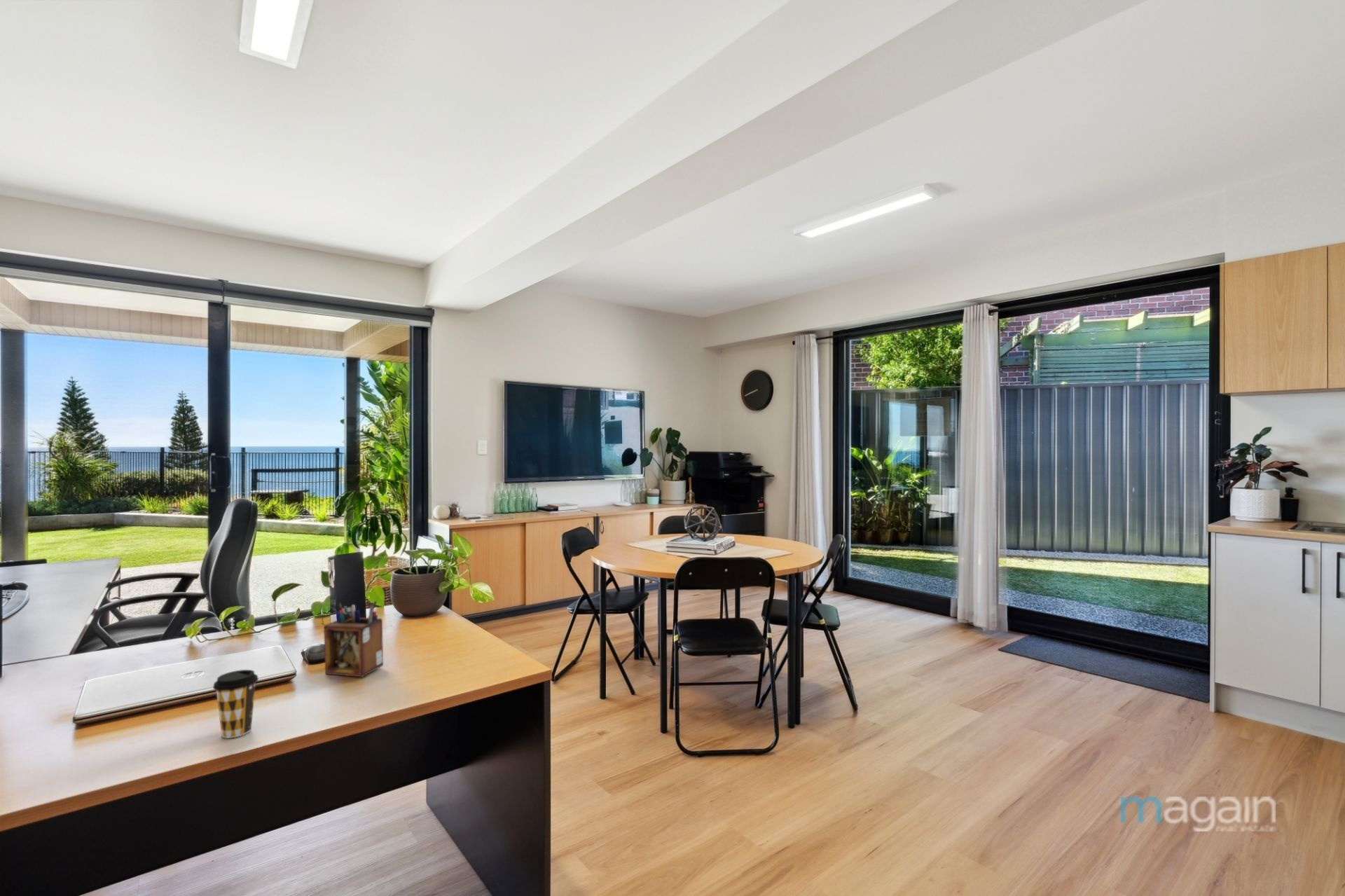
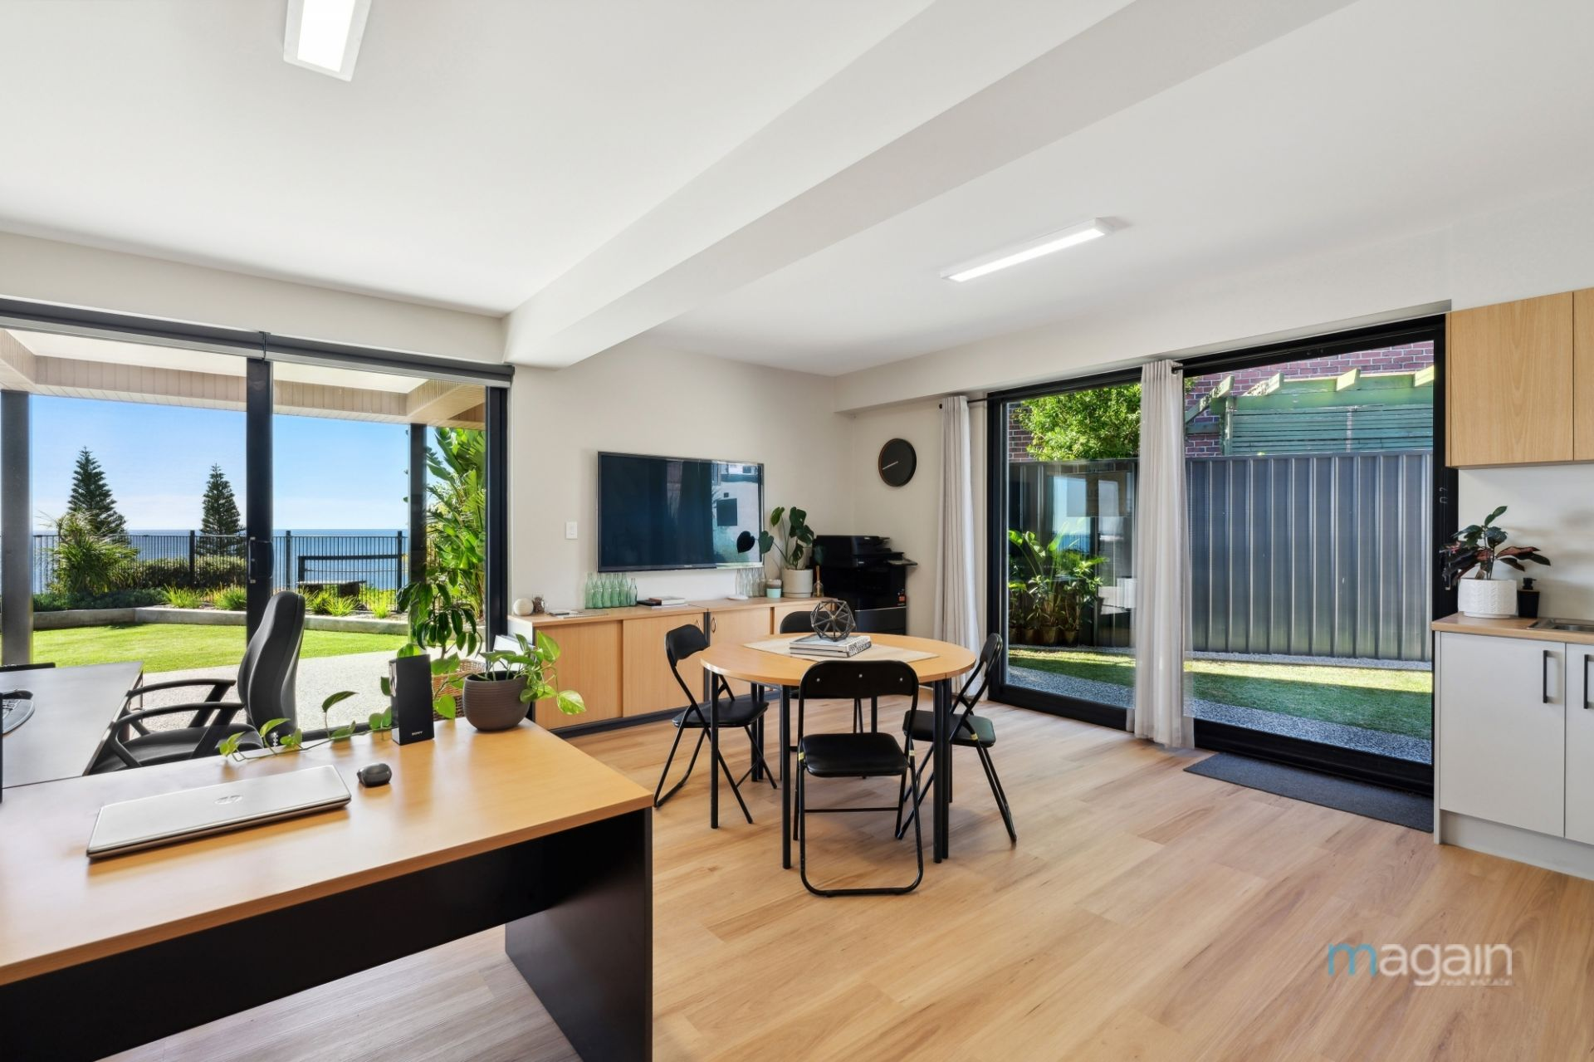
- coffee cup [212,669,259,739]
- desk organizer [323,600,384,677]
